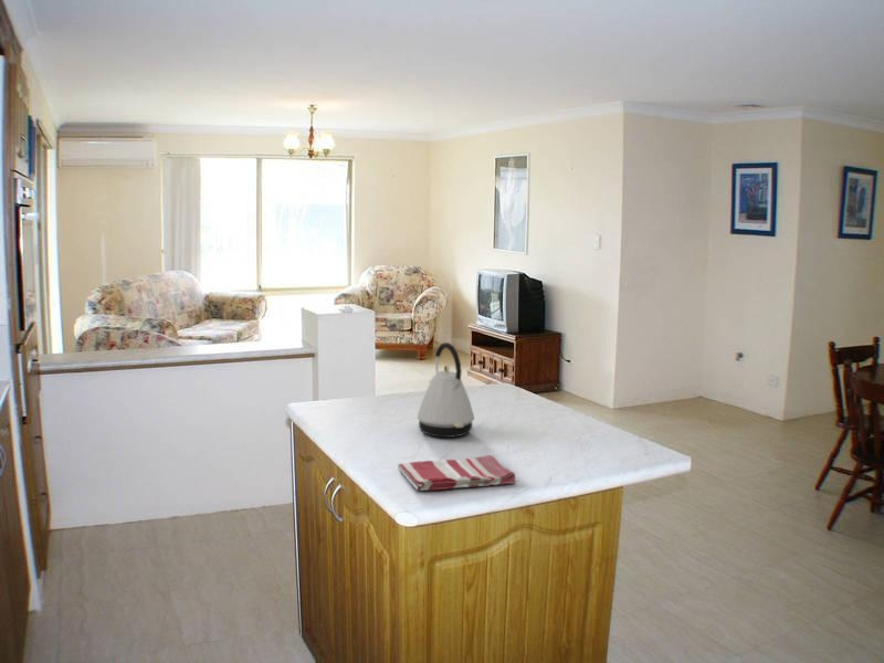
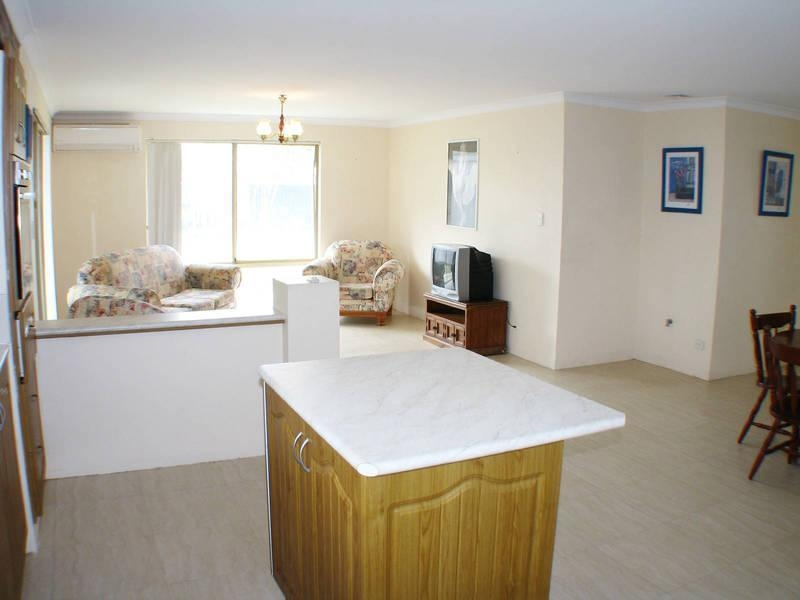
- kettle [417,341,475,439]
- dish towel [397,454,517,492]
